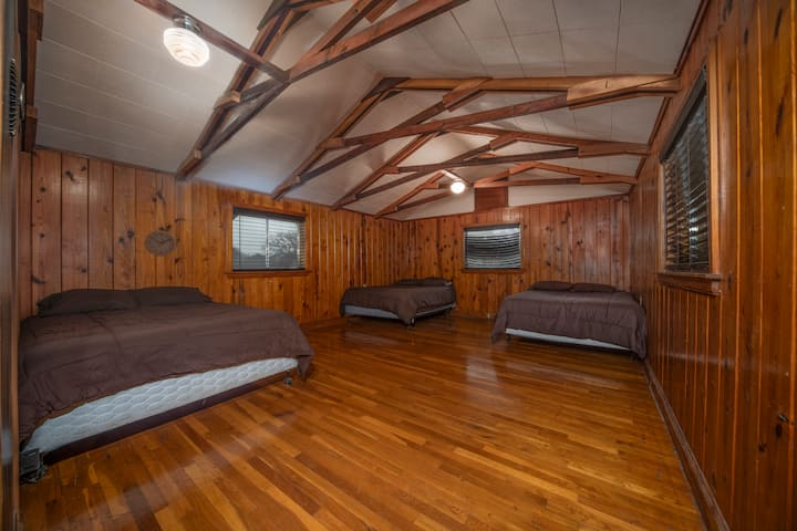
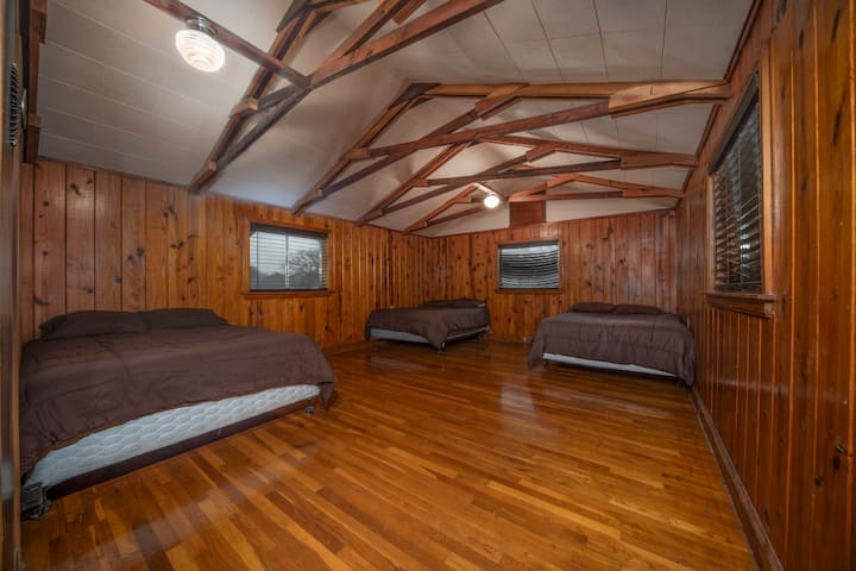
- wall clock [143,230,177,258]
